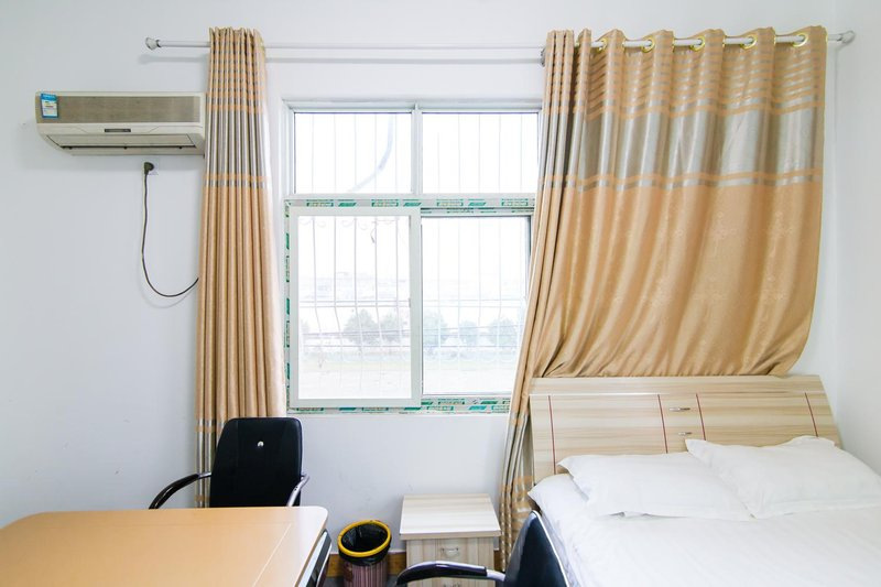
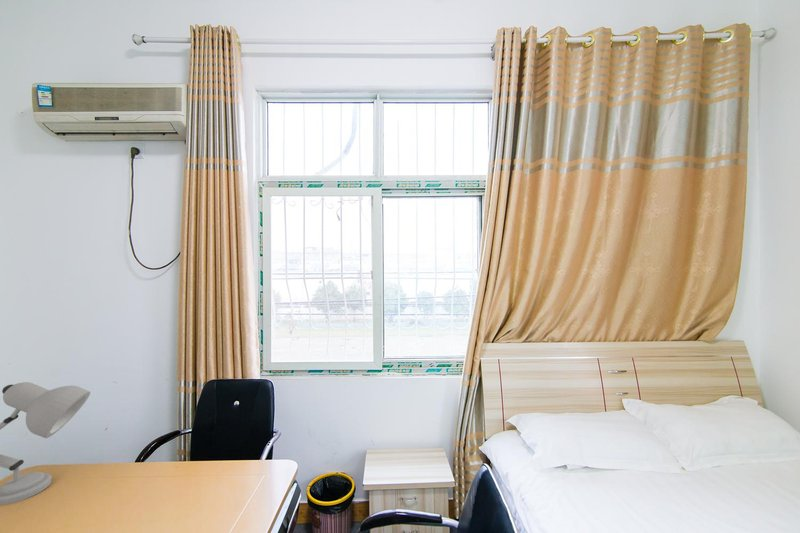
+ desk lamp [0,381,91,506]
